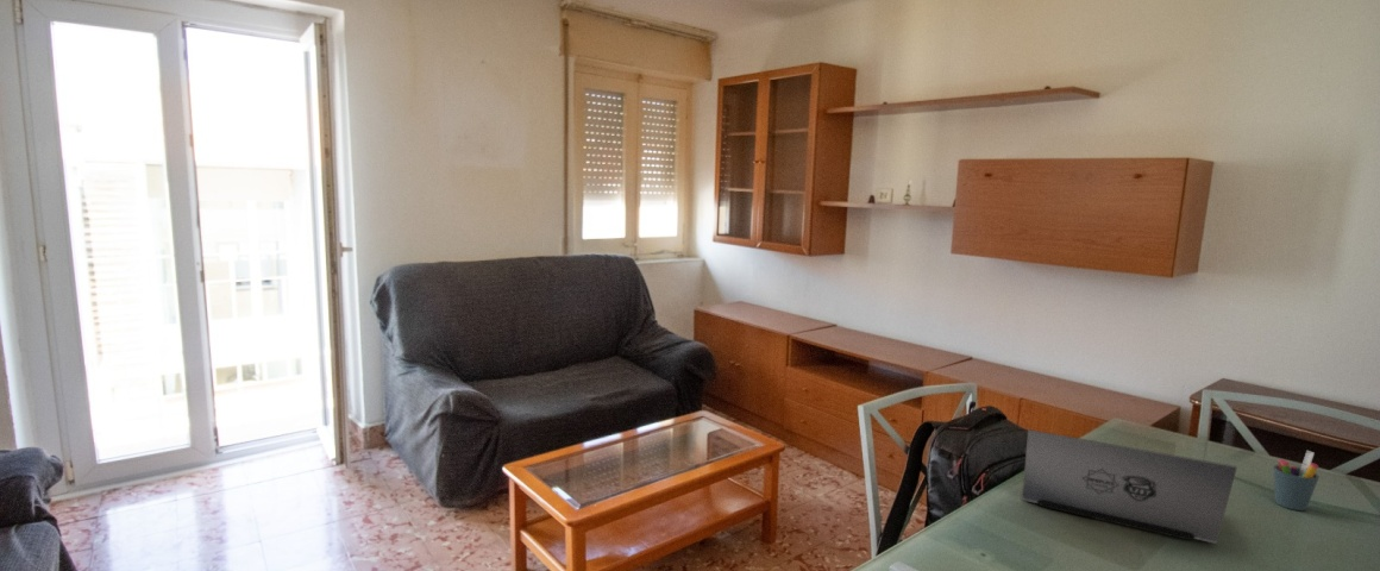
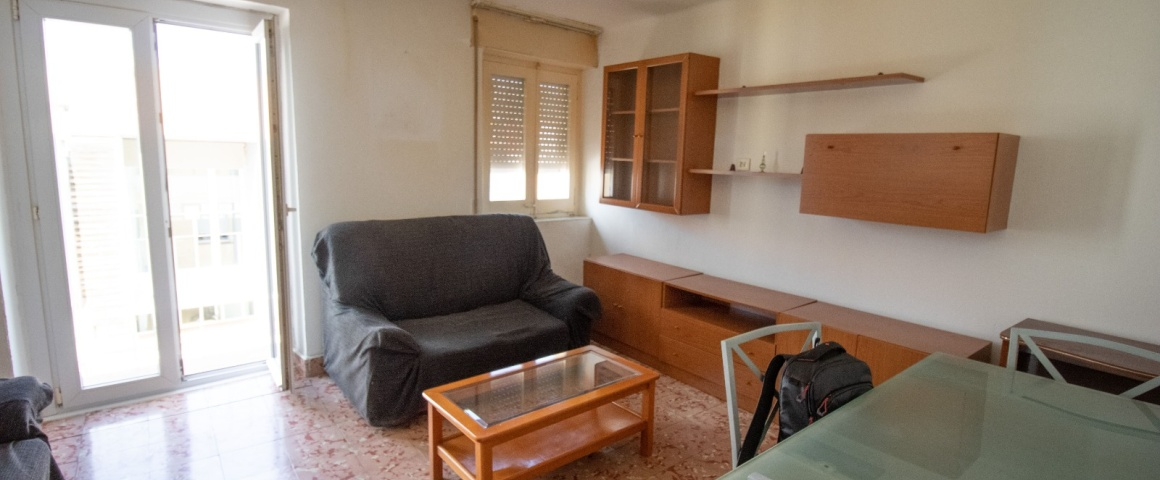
- pen holder [1272,450,1321,512]
- laptop [1022,428,1238,545]
